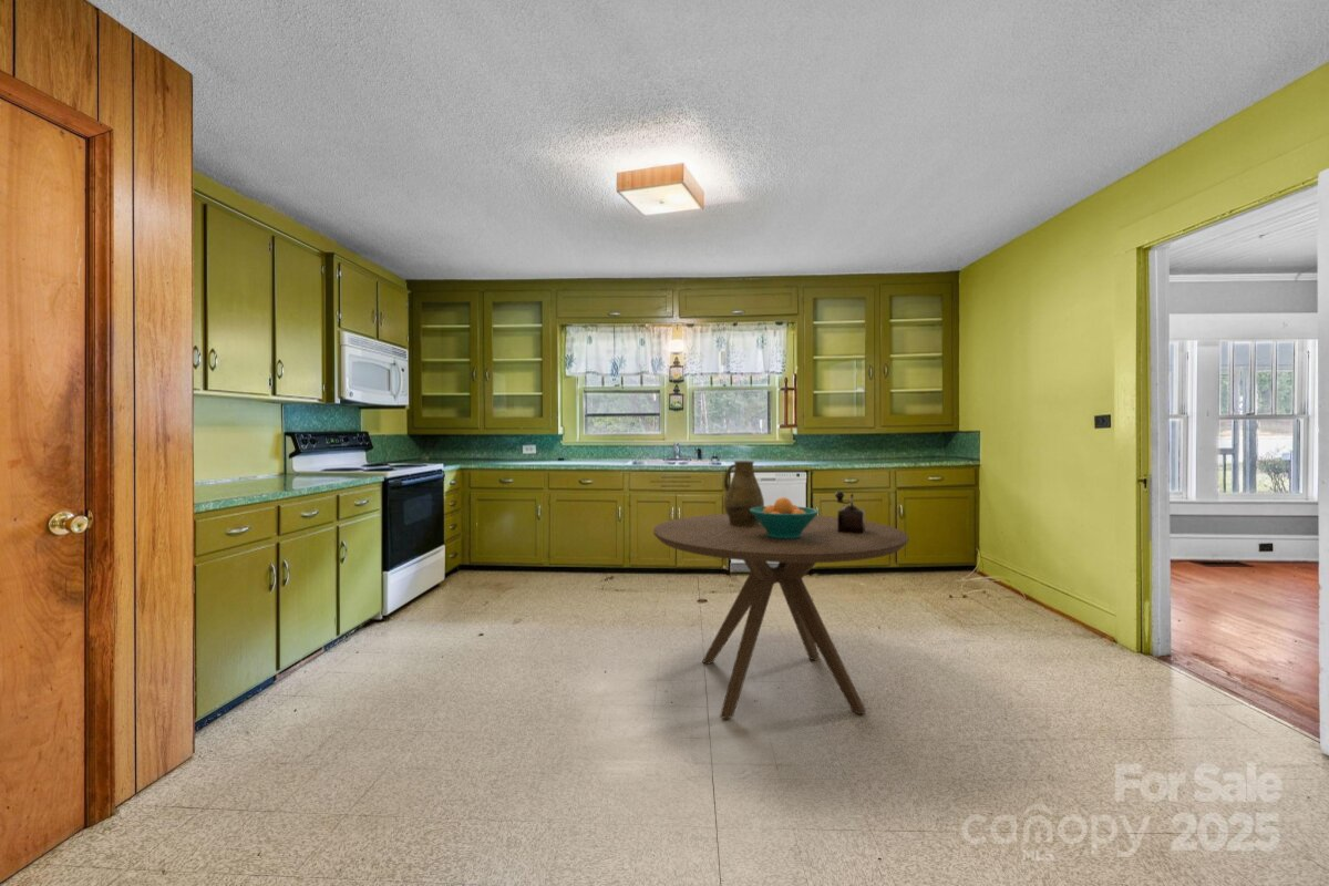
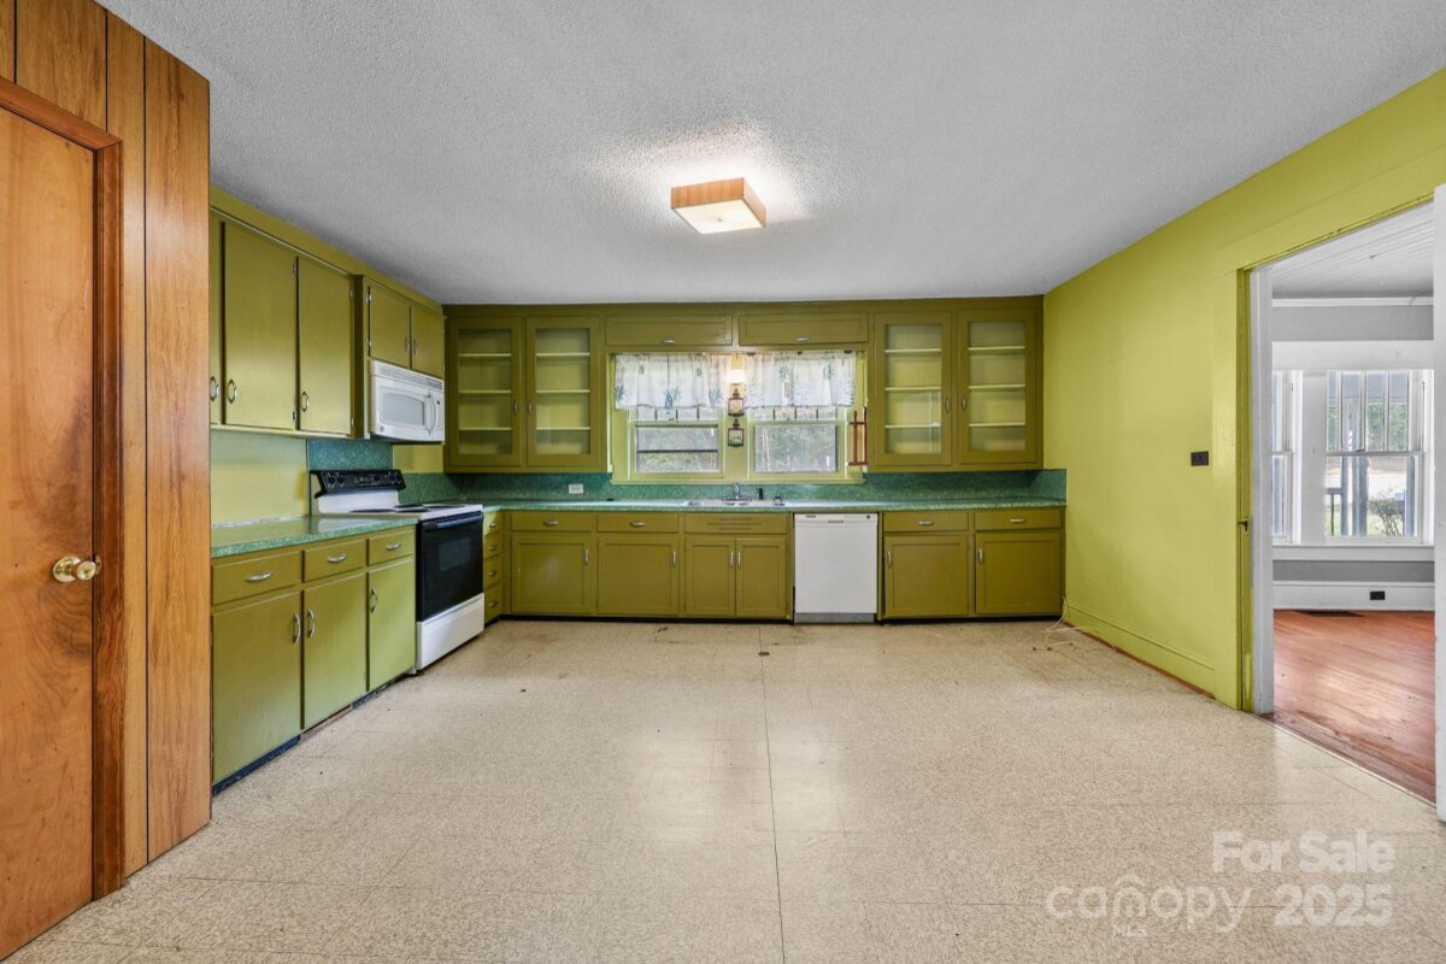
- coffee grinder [834,491,866,534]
- pitcher [723,460,765,526]
- dining table [652,513,910,721]
- fruit bowl [750,496,820,539]
